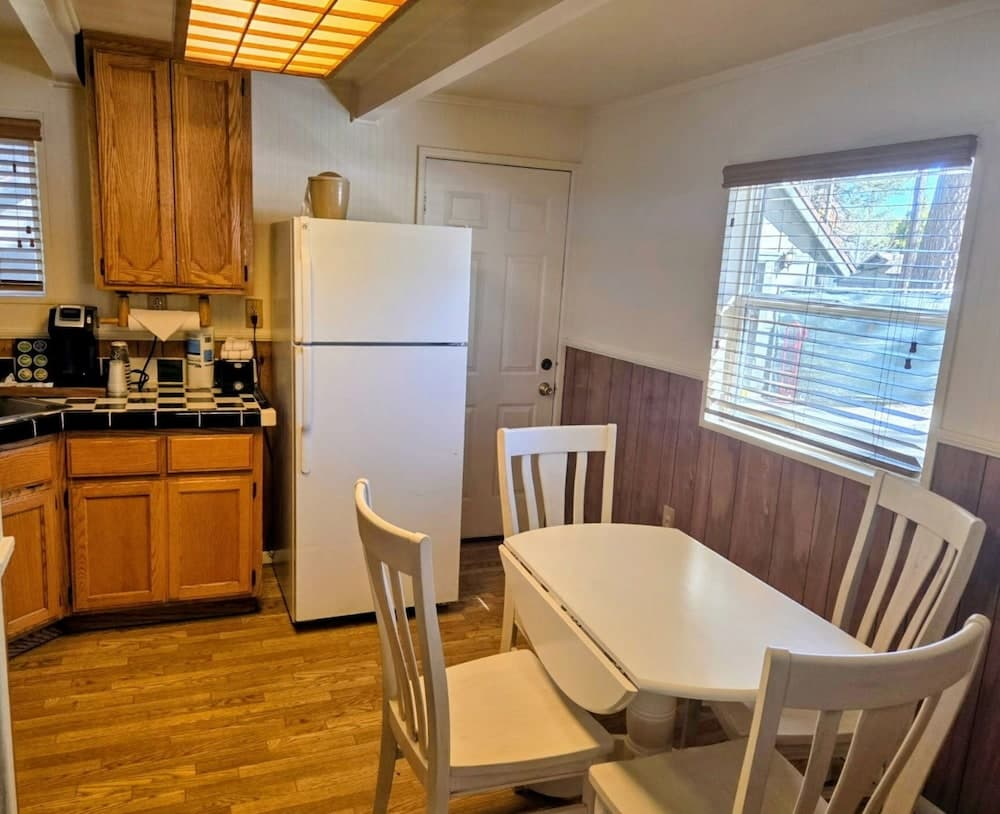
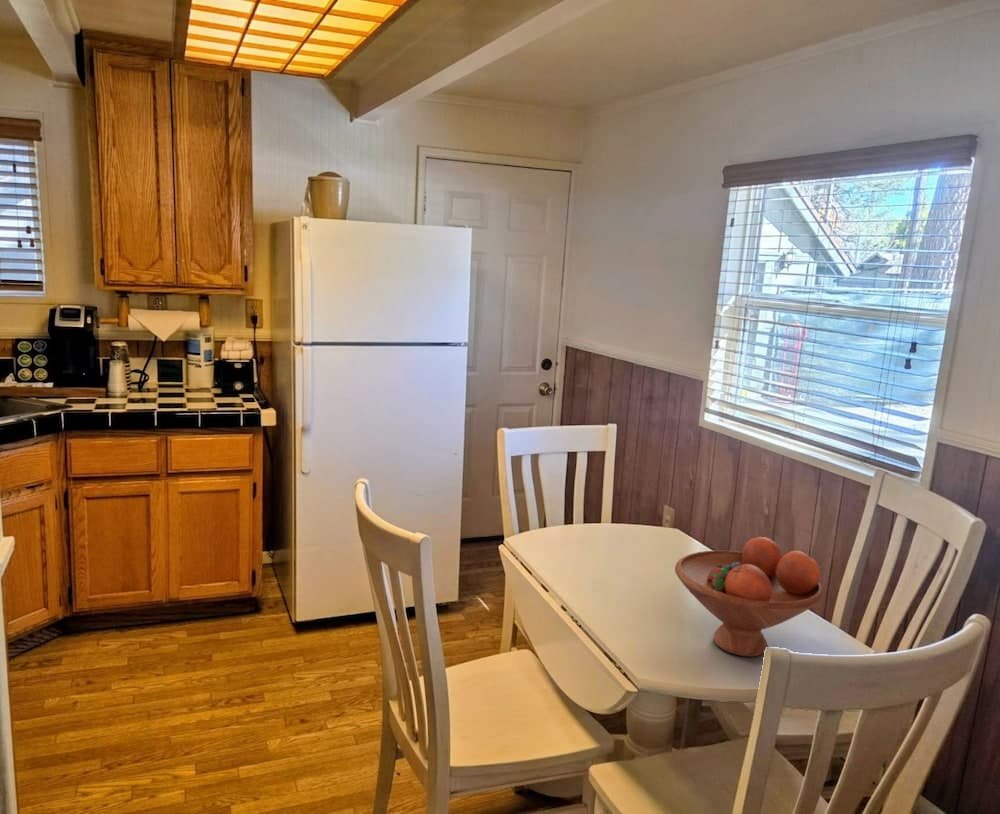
+ fruit bowl [674,536,825,658]
